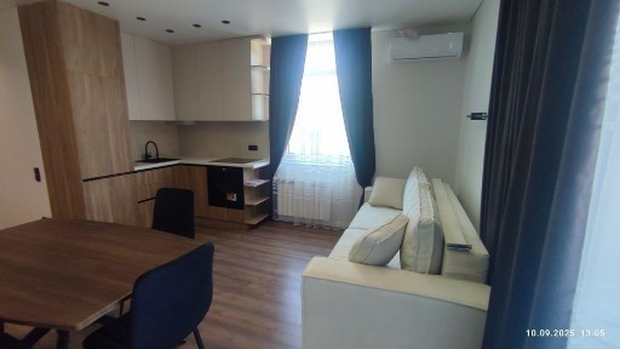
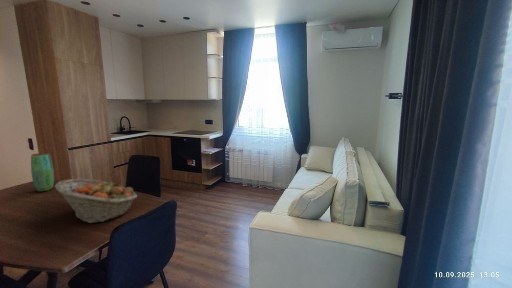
+ vase [30,152,55,192]
+ fruit basket [53,178,138,224]
